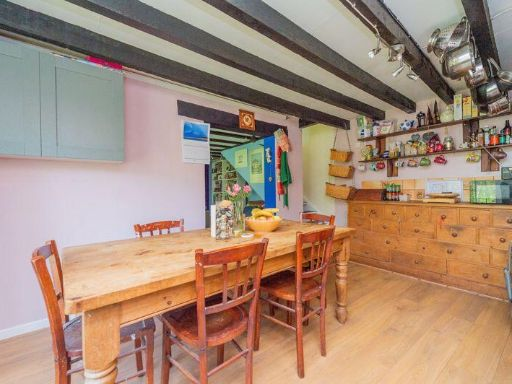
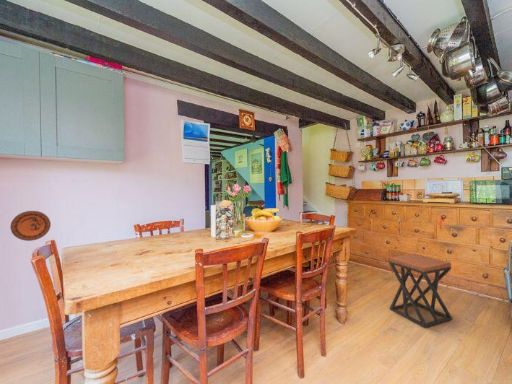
+ stool [388,253,453,329]
+ decorative plate [10,210,52,242]
